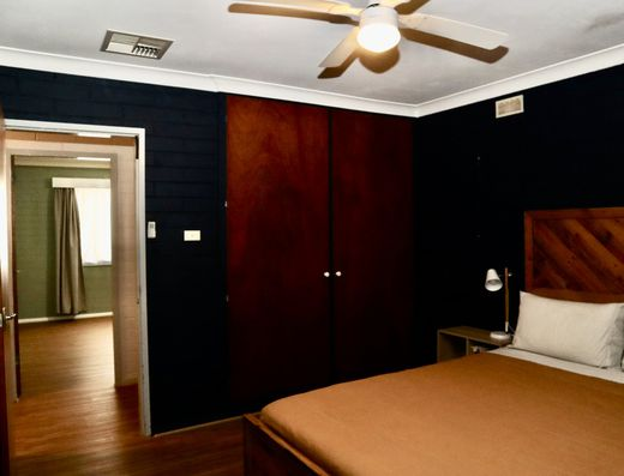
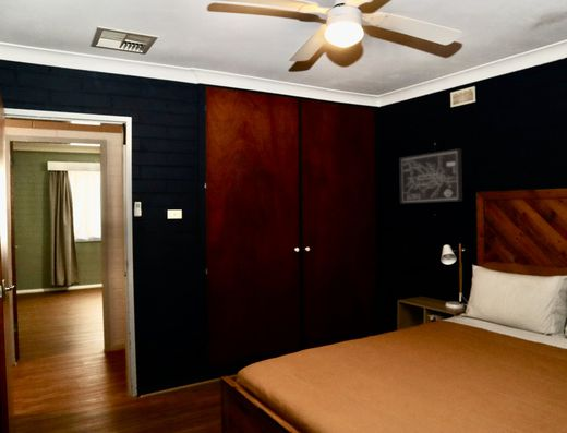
+ wall art [398,147,463,205]
